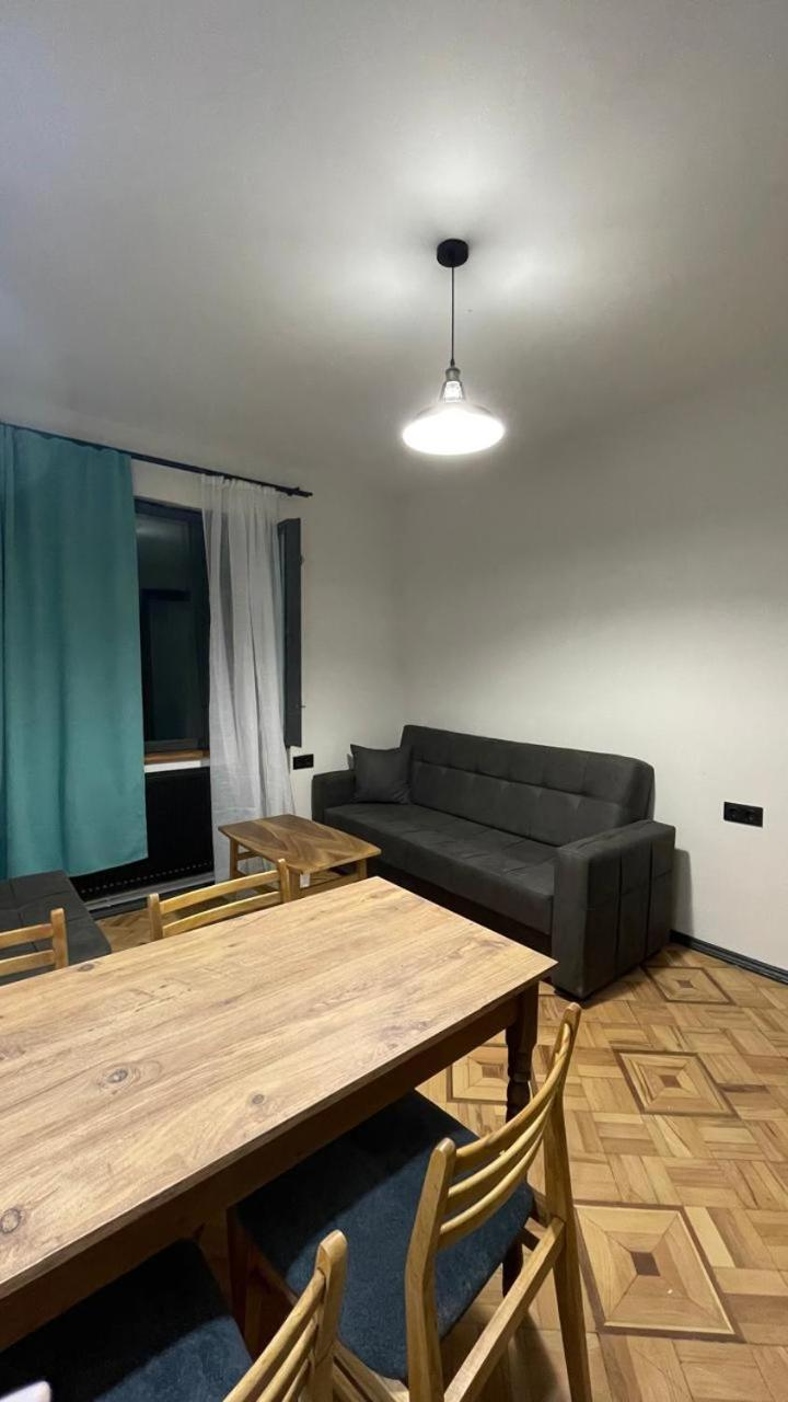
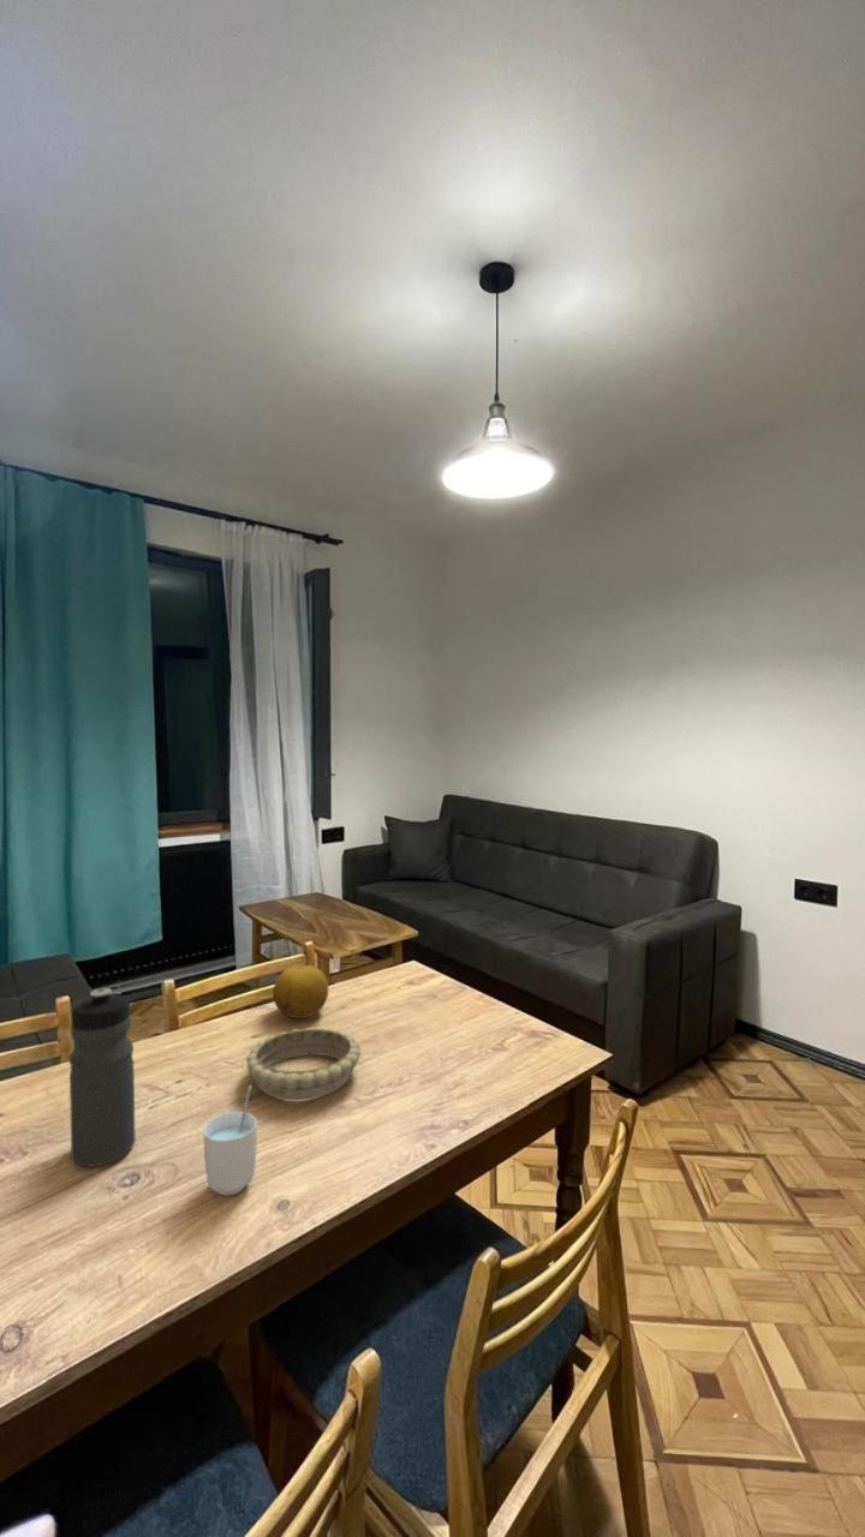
+ water bottle [68,987,137,1168]
+ cup [202,1084,258,1196]
+ fruit [272,964,329,1019]
+ decorative bowl [245,1027,363,1101]
